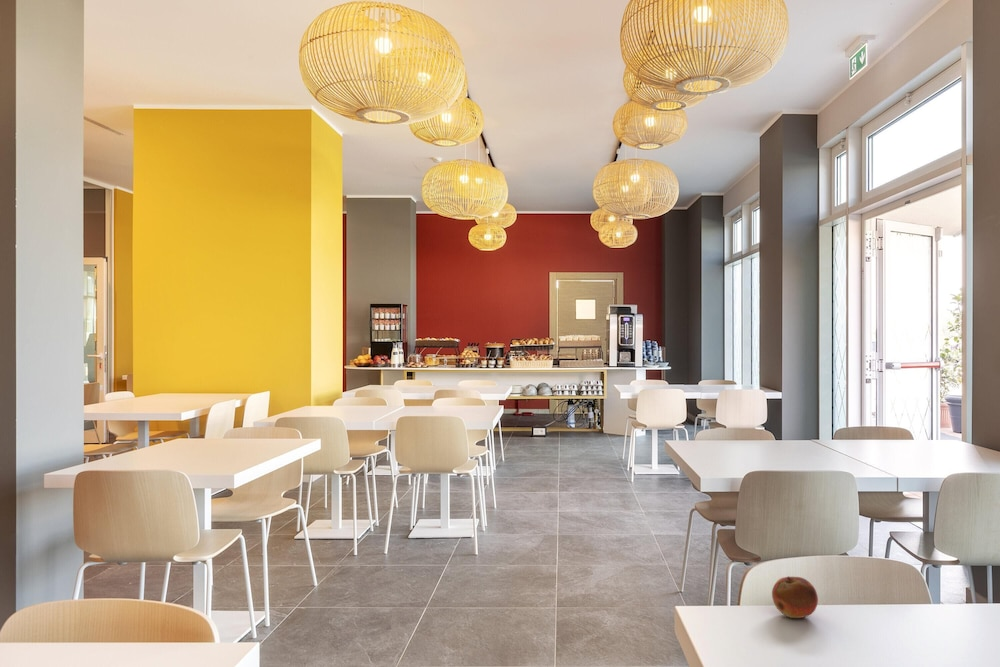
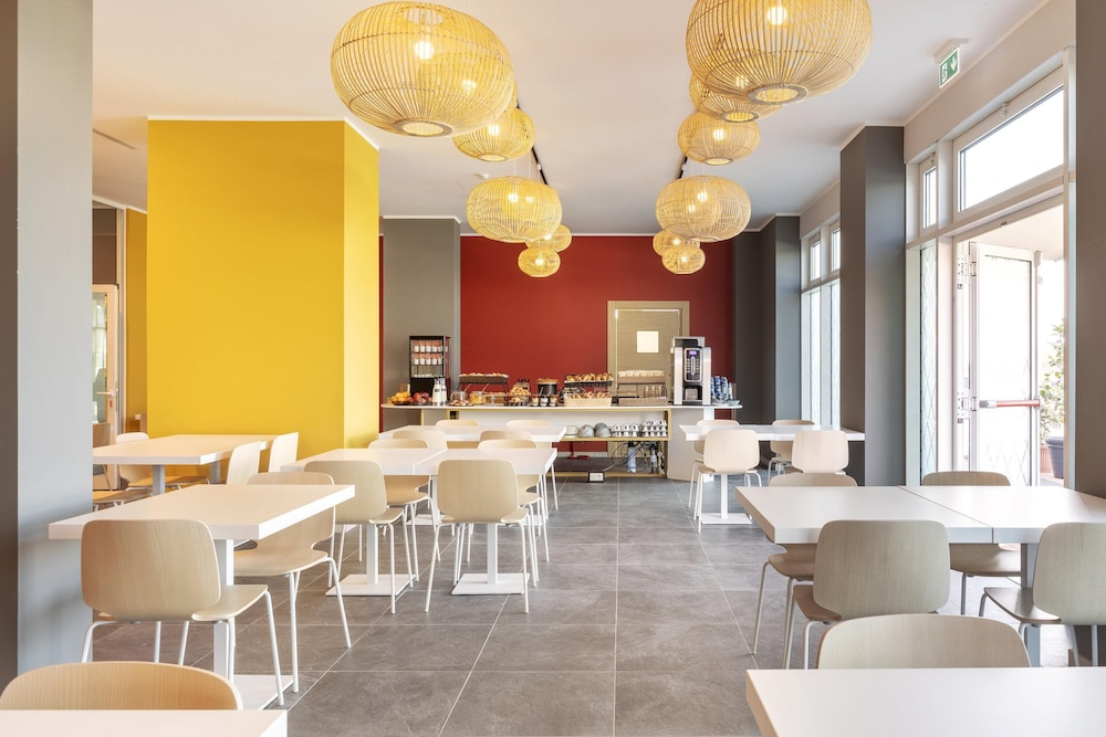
- fruit [771,575,819,619]
